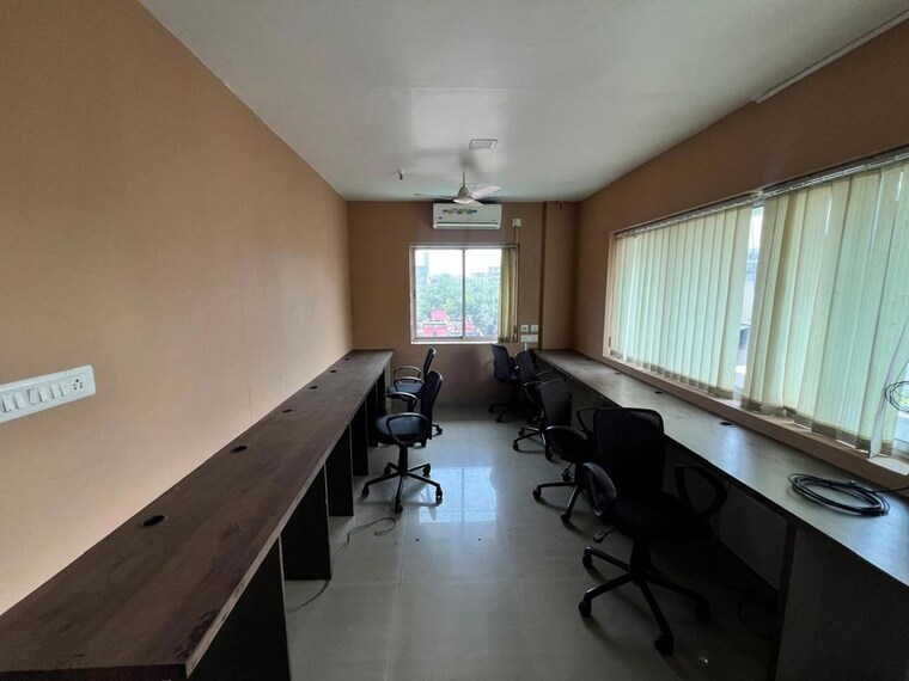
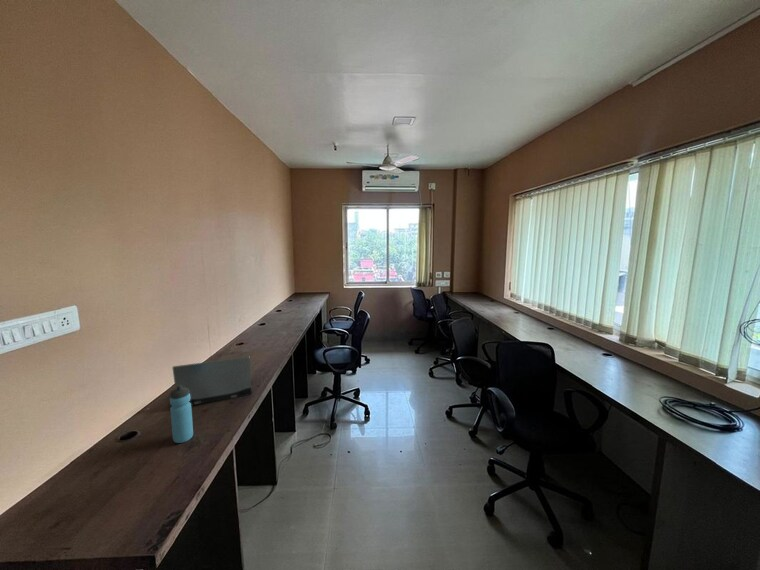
+ water bottle [169,385,194,444]
+ laptop computer [172,356,253,407]
